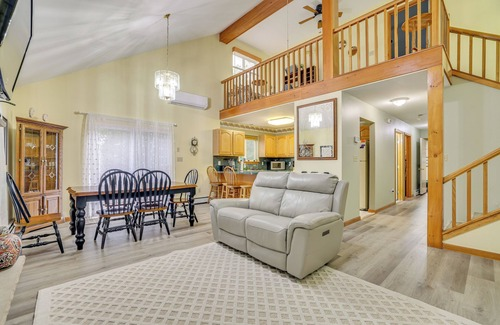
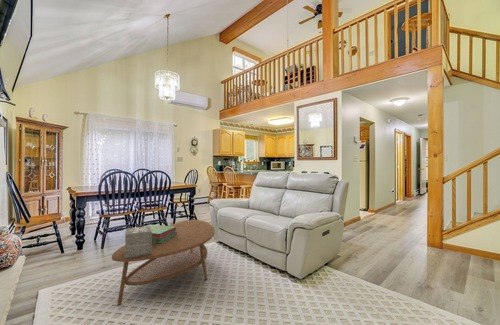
+ coffee table [111,219,216,307]
+ decorative box [124,225,152,258]
+ stack of books [146,224,177,244]
